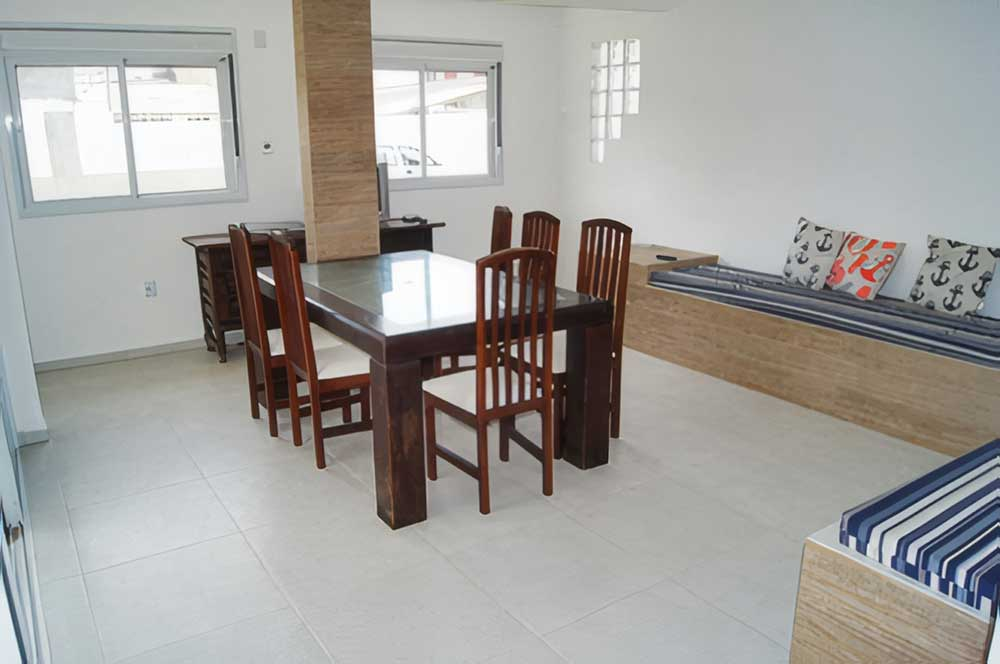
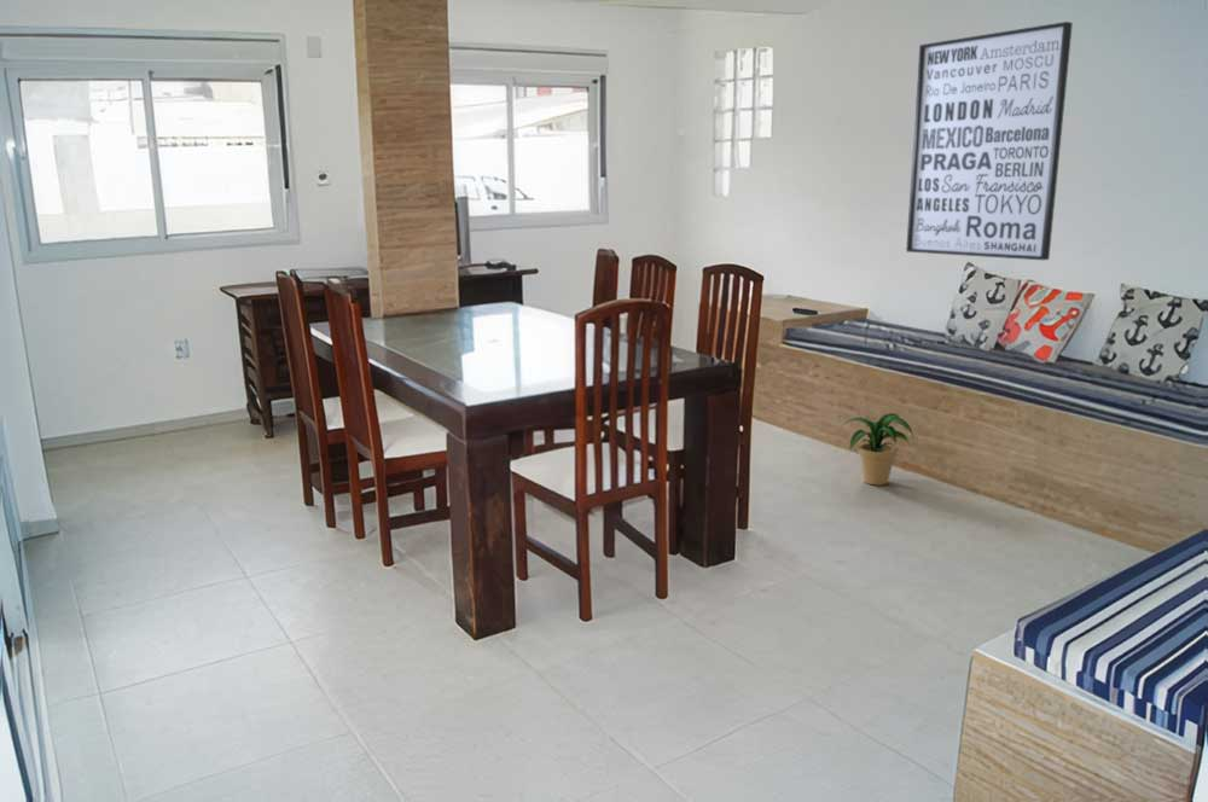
+ potted plant [837,412,914,487]
+ wall art [905,21,1074,261]
